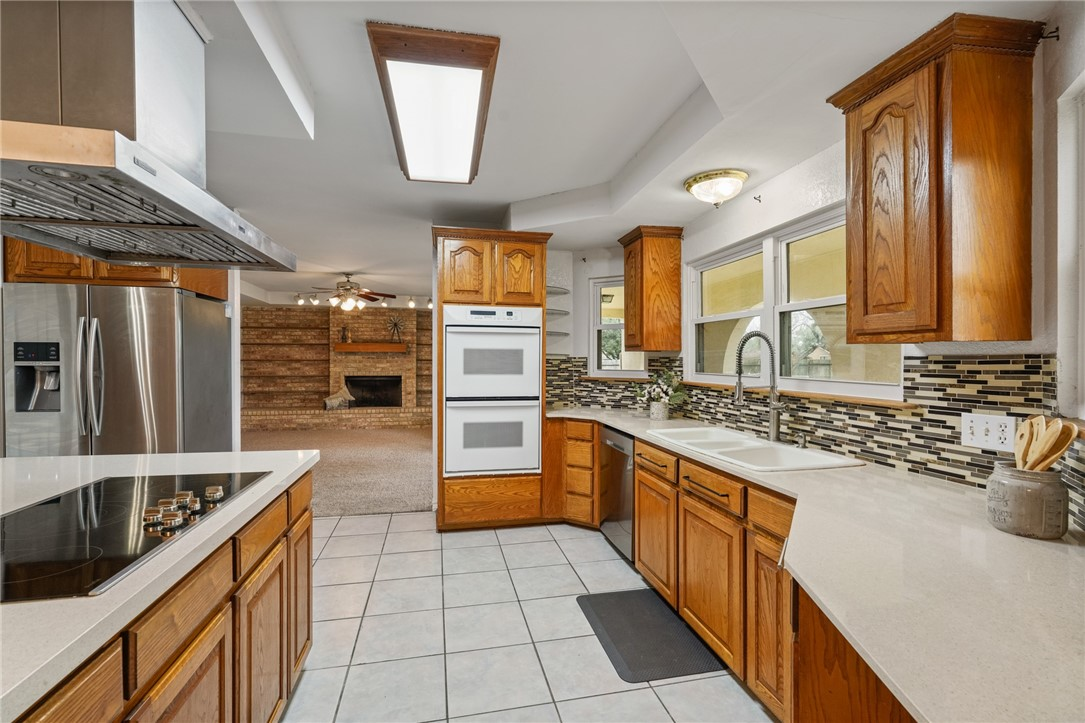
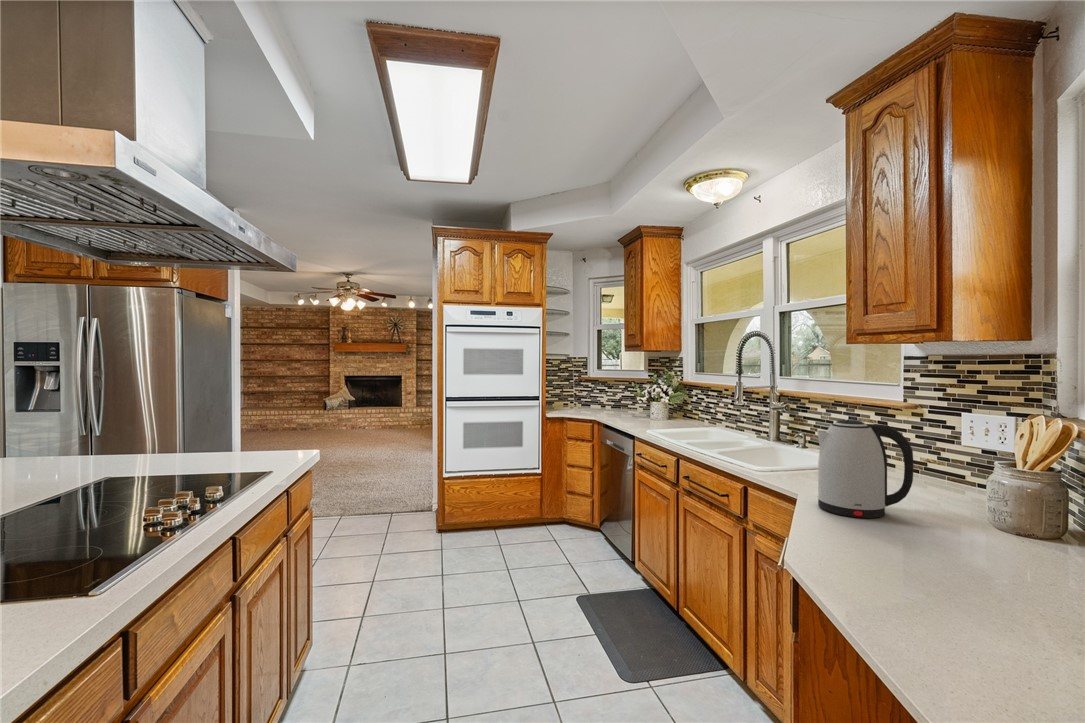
+ kettle [816,418,914,519]
